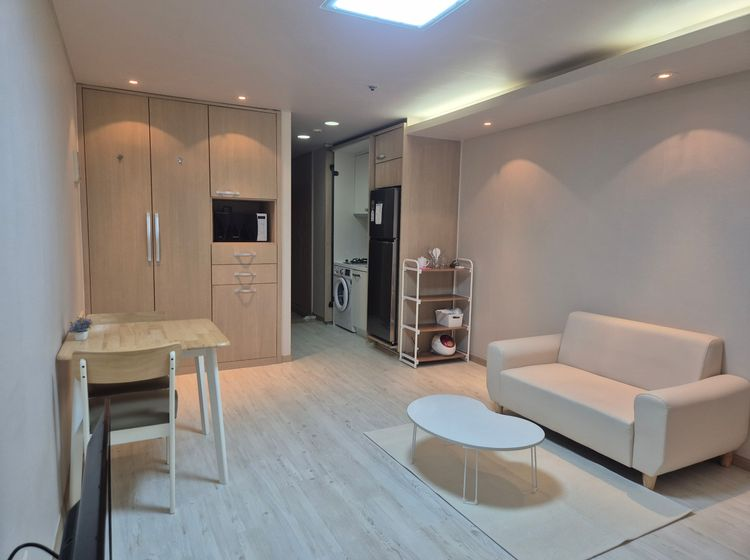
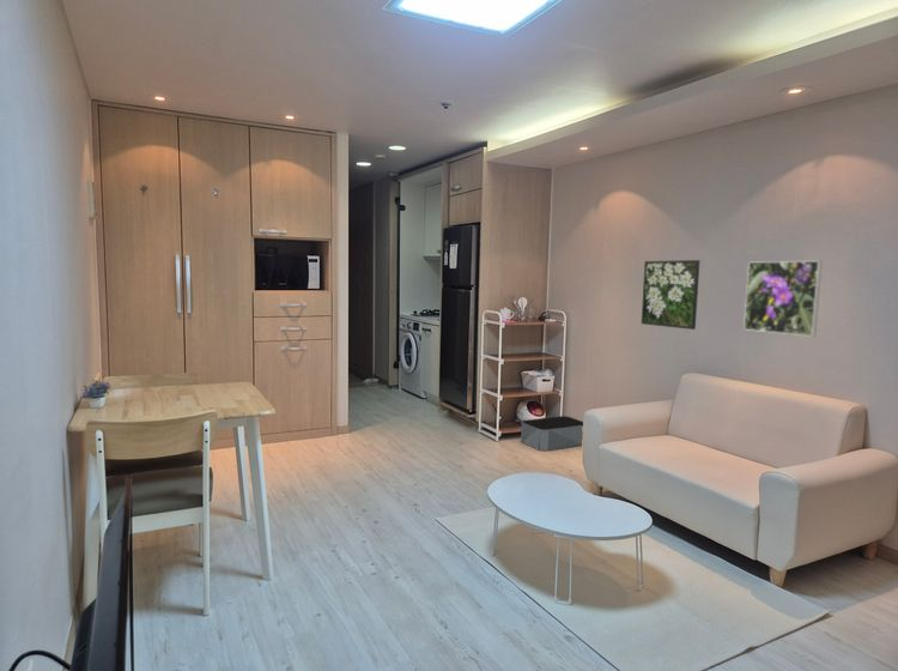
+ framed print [641,259,700,331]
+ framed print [742,260,824,338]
+ storage bin [520,415,584,452]
